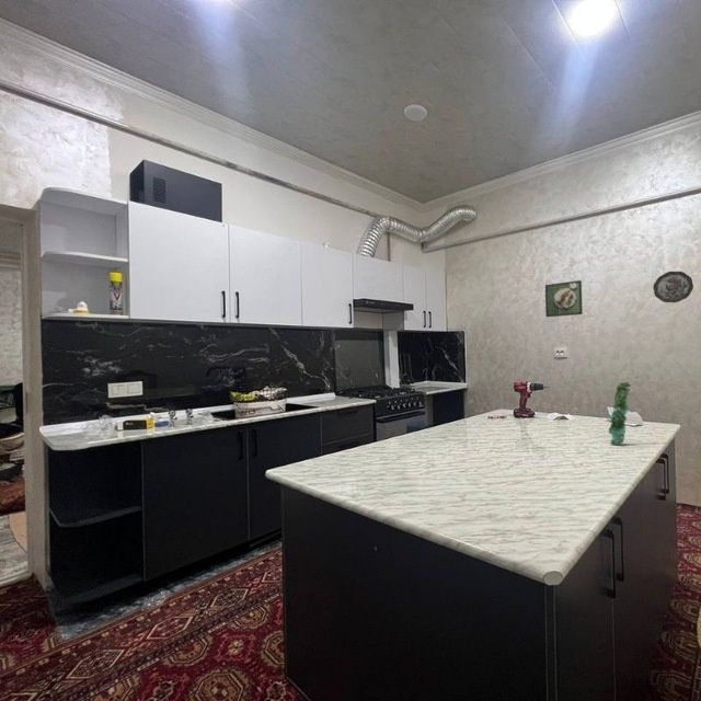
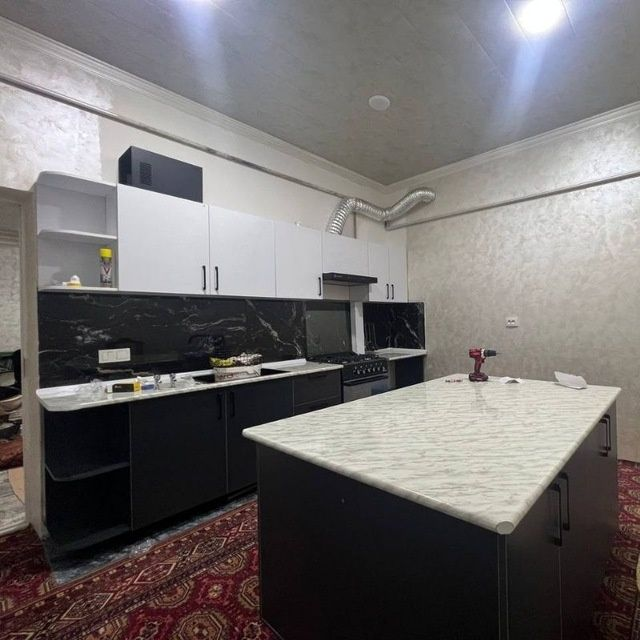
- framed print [544,279,584,318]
- decorative plate [652,271,694,303]
- plant [608,381,632,446]
